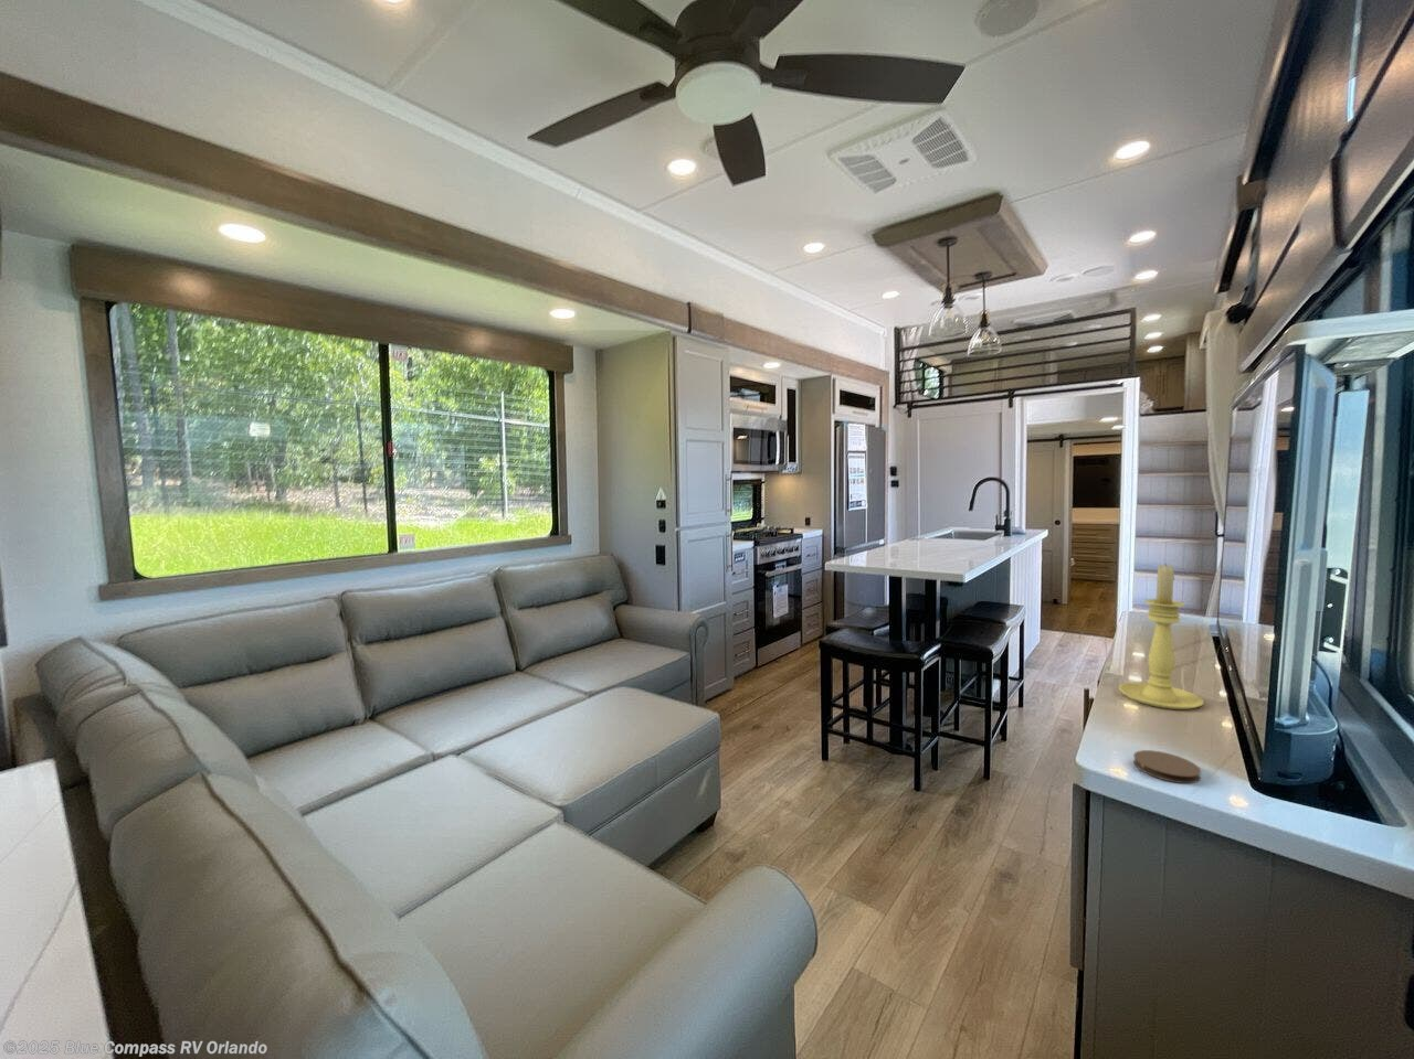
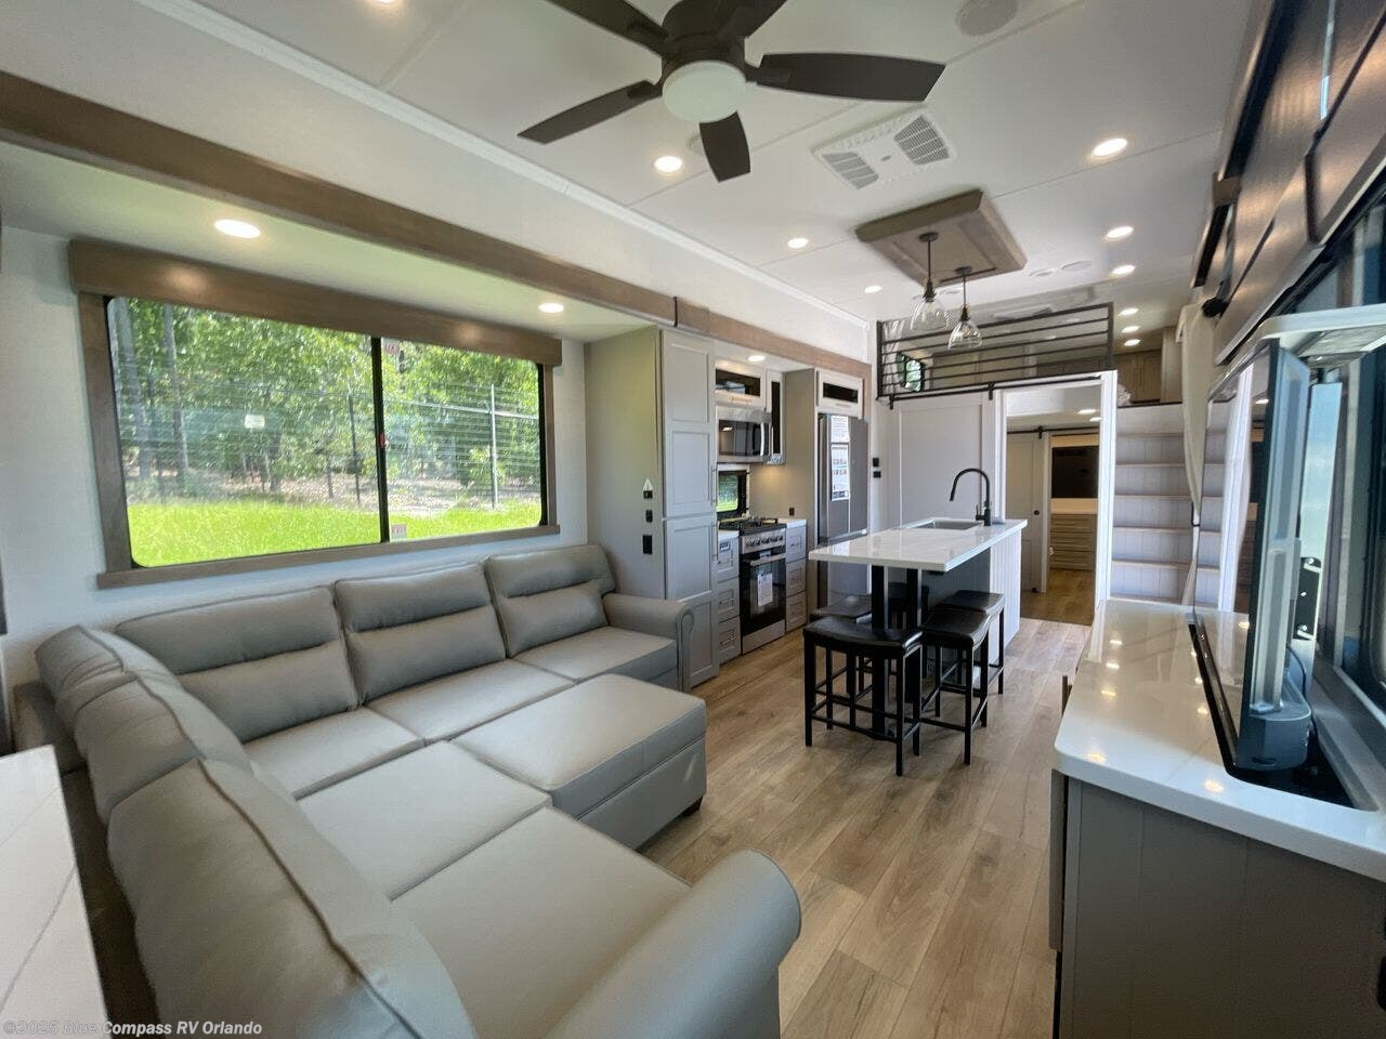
- coaster [1132,749,1202,784]
- candle holder [1117,562,1205,711]
